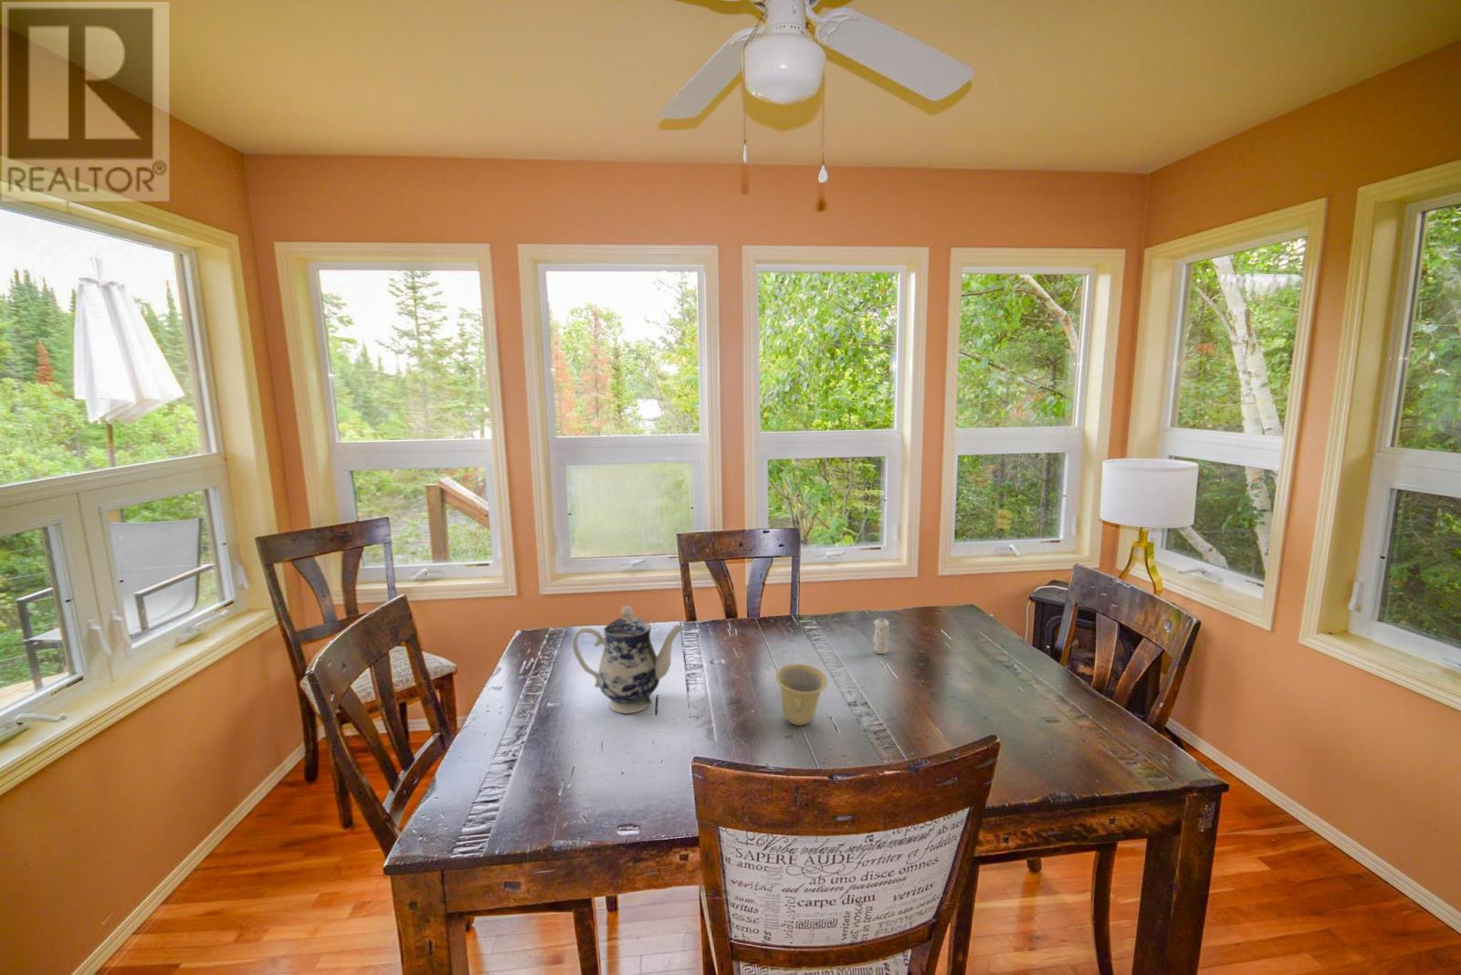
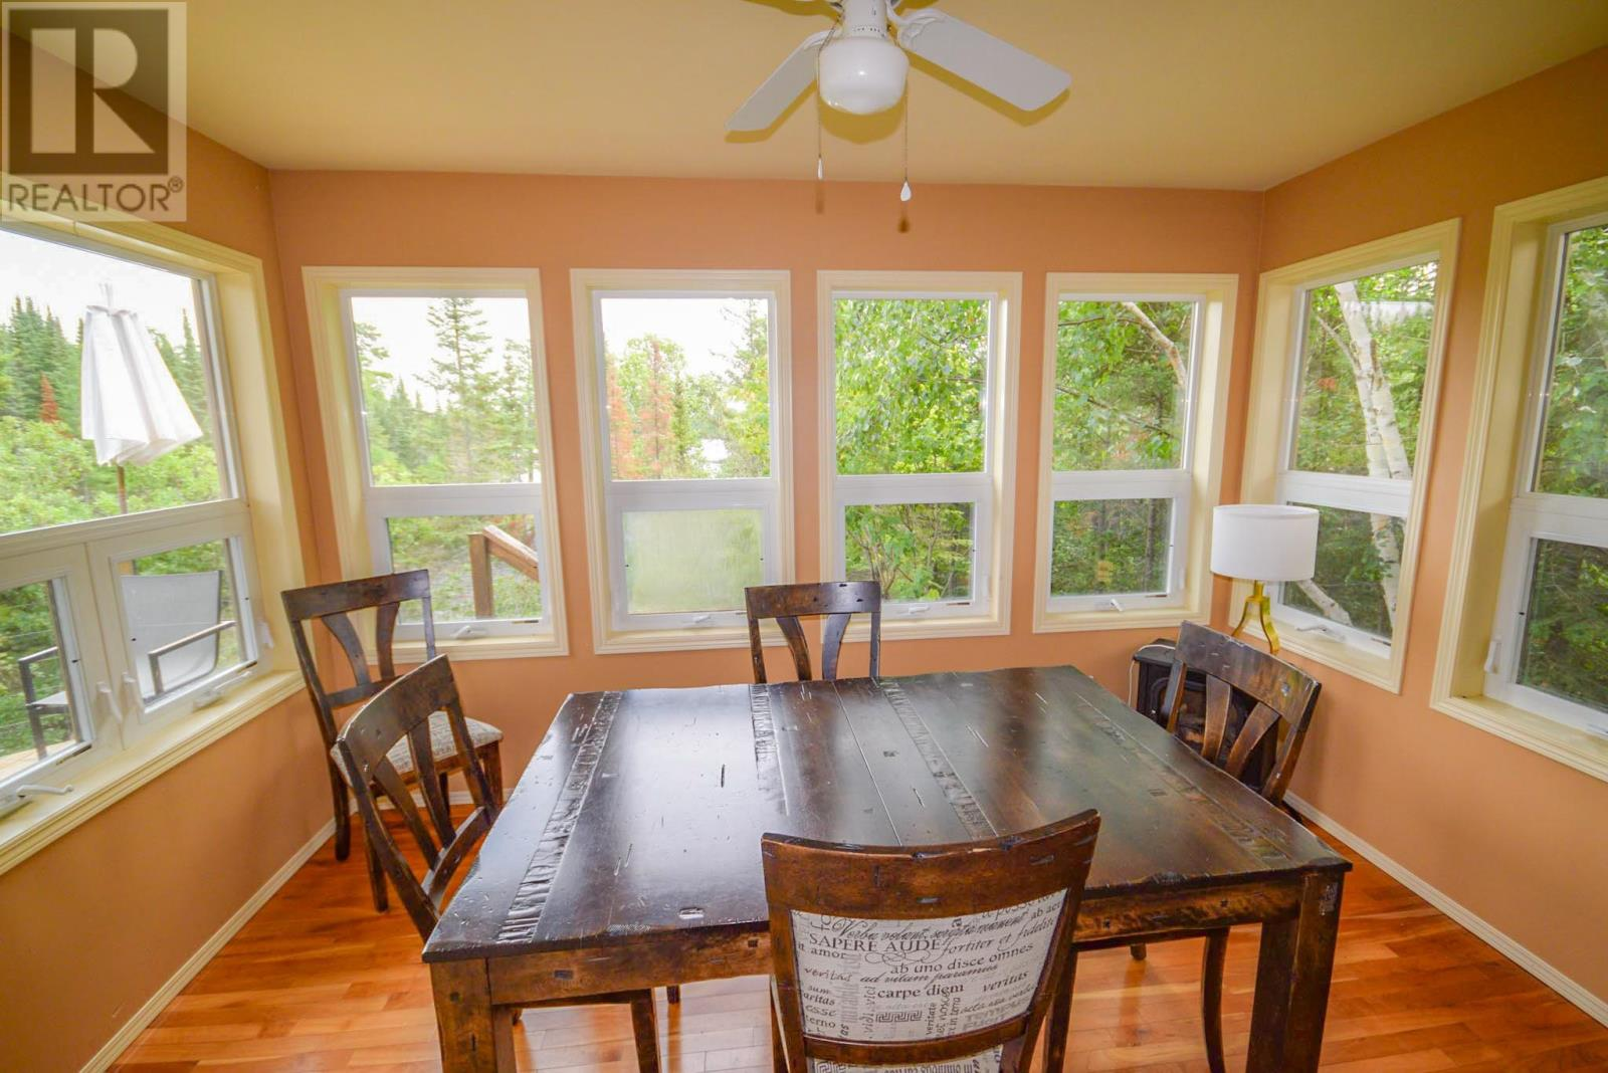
- teapot [571,605,685,714]
- candle [872,615,890,655]
- cup [775,663,828,726]
